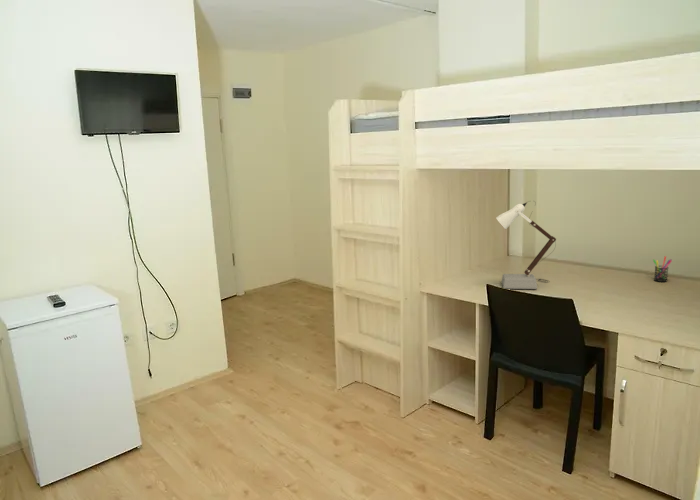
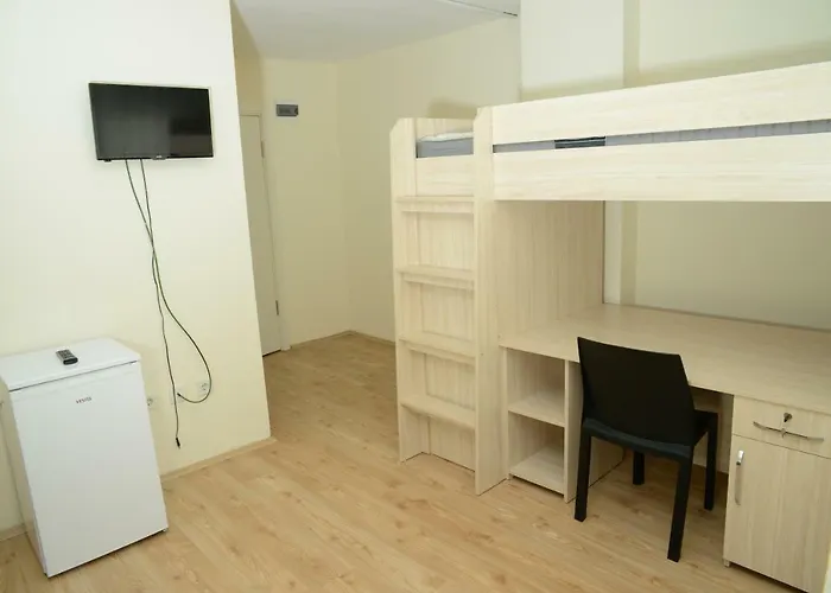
- pen holder [652,255,672,283]
- desk lamp [495,200,557,290]
